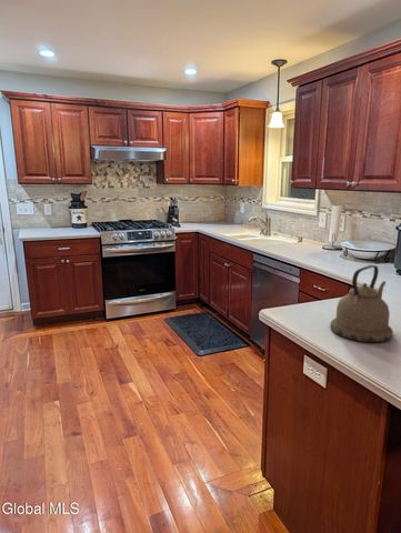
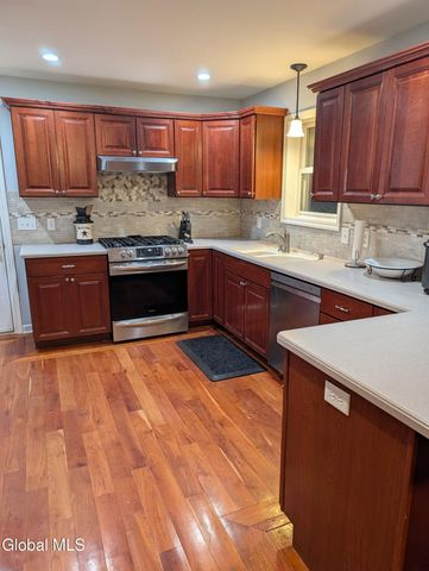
- kettle [329,264,394,343]
